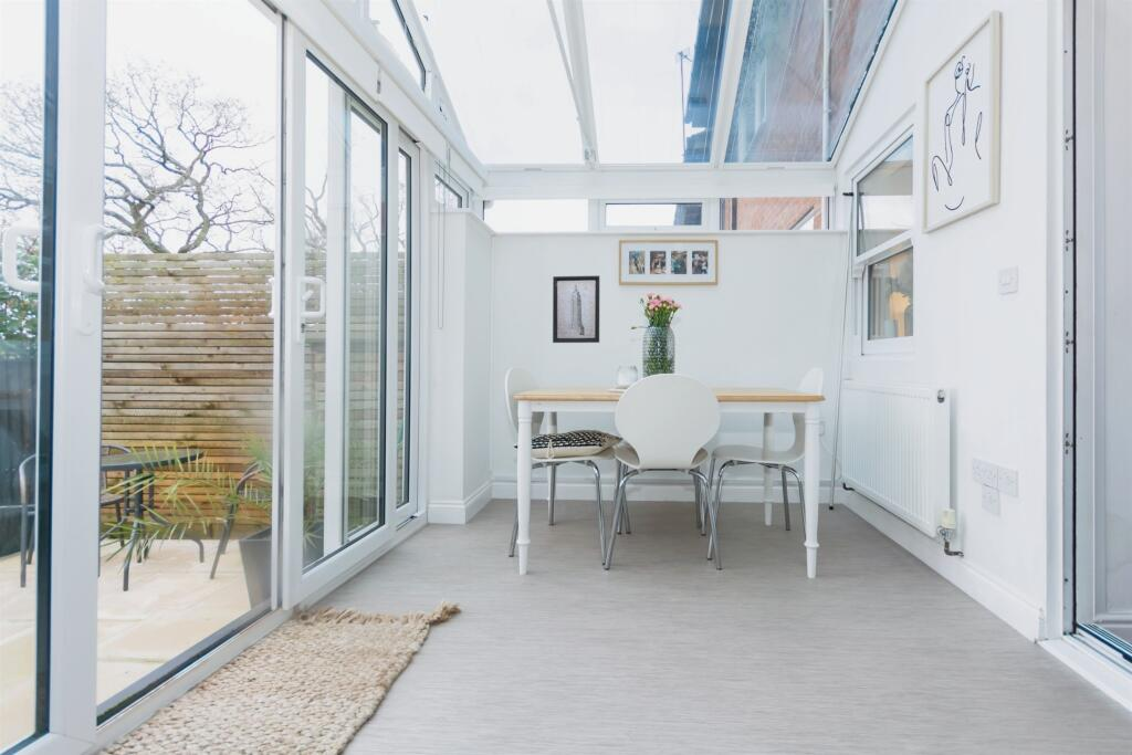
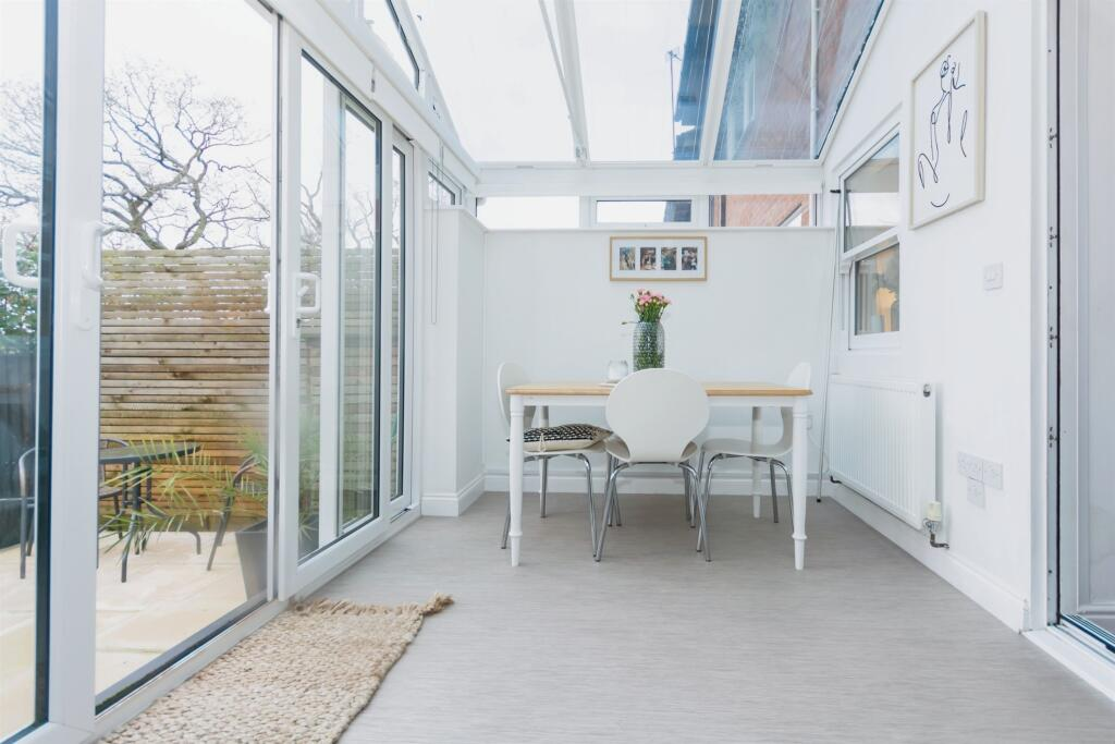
- wall art [552,274,600,344]
